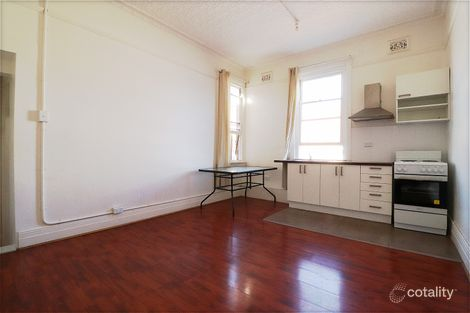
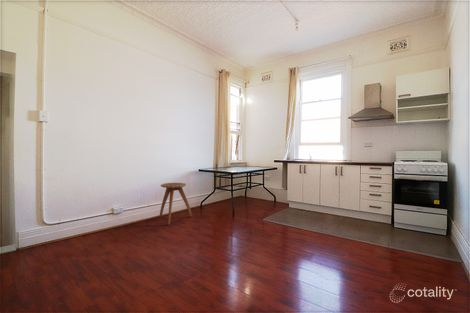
+ stool [159,182,193,226]
